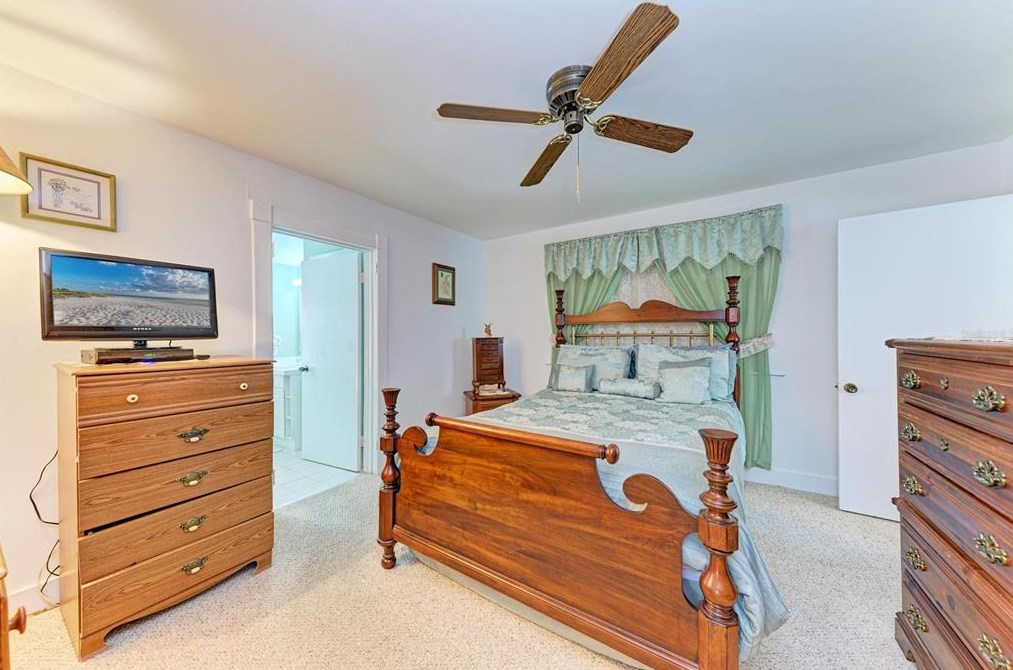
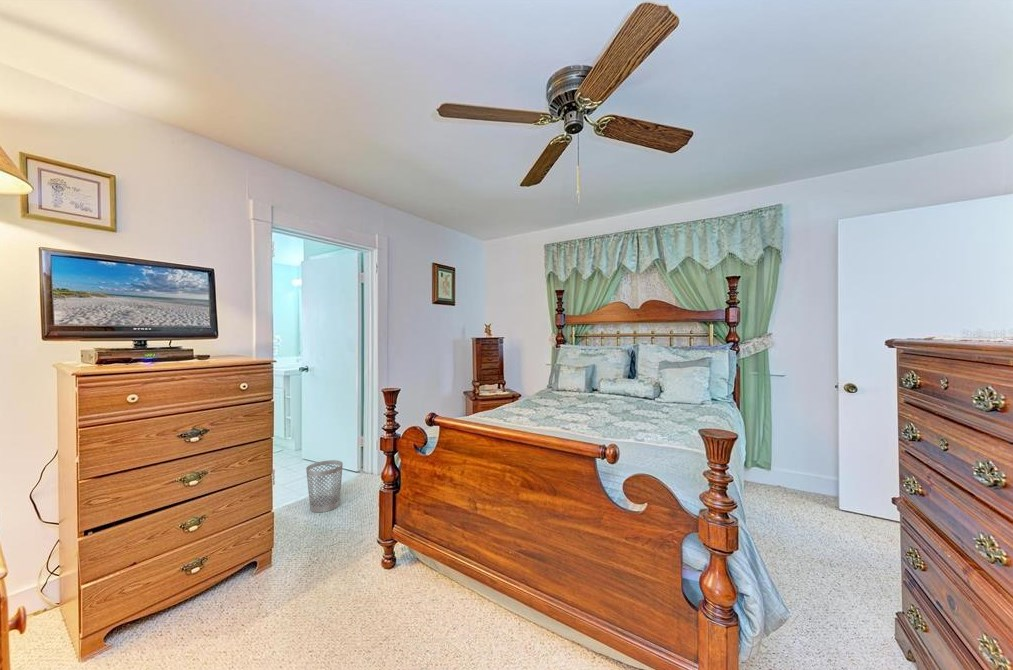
+ wastebasket [305,459,344,513]
